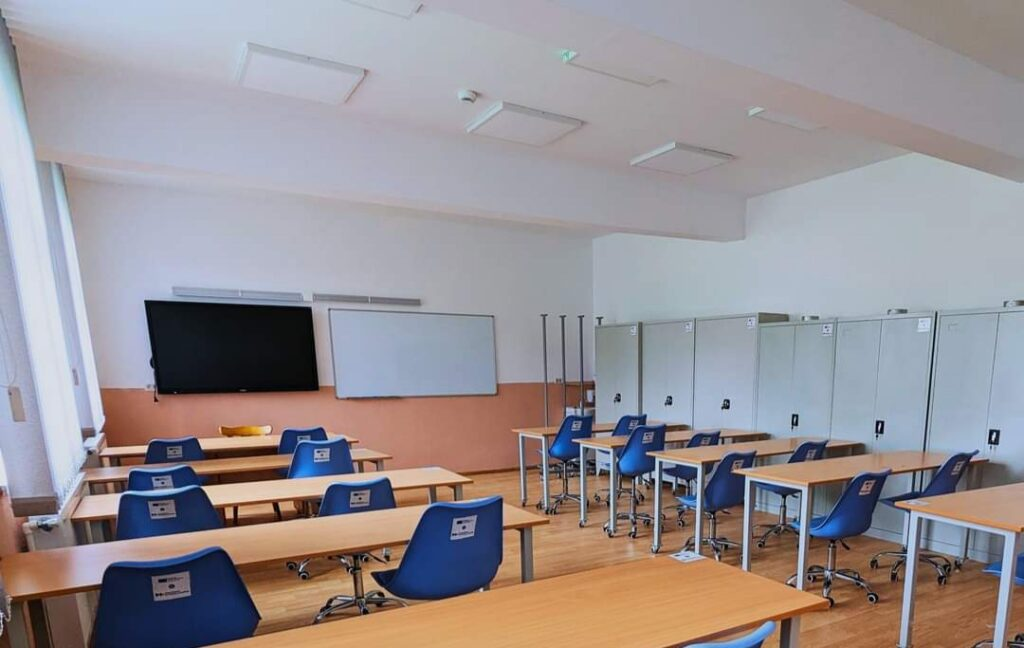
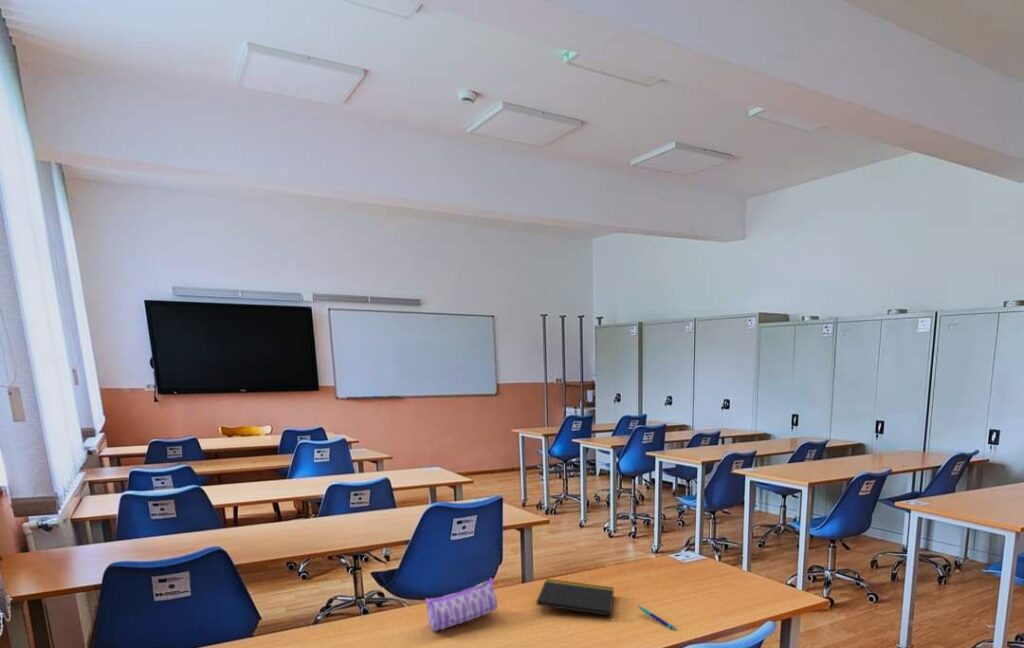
+ pen [637,605,677,631]
+ pencil case [425,577,498,632]
+ notepad [536,578,615,618]
